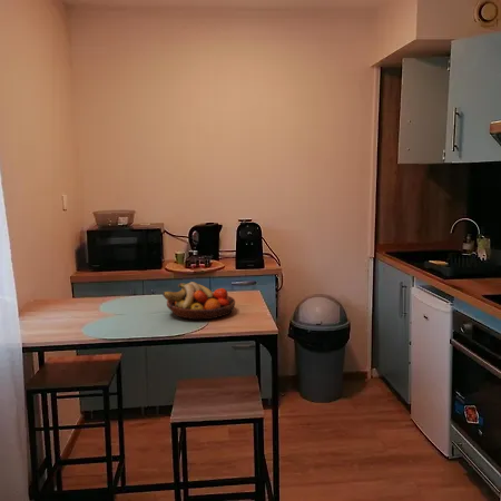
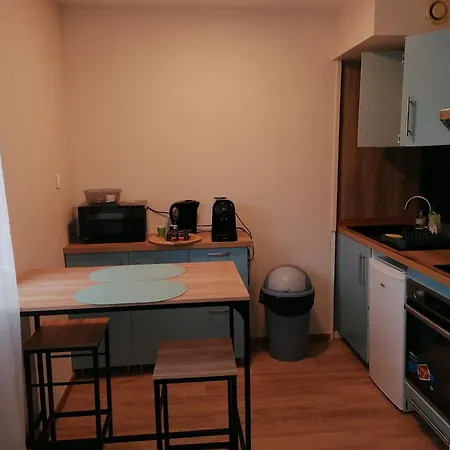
- fruit bowl [161,281,236,321]
